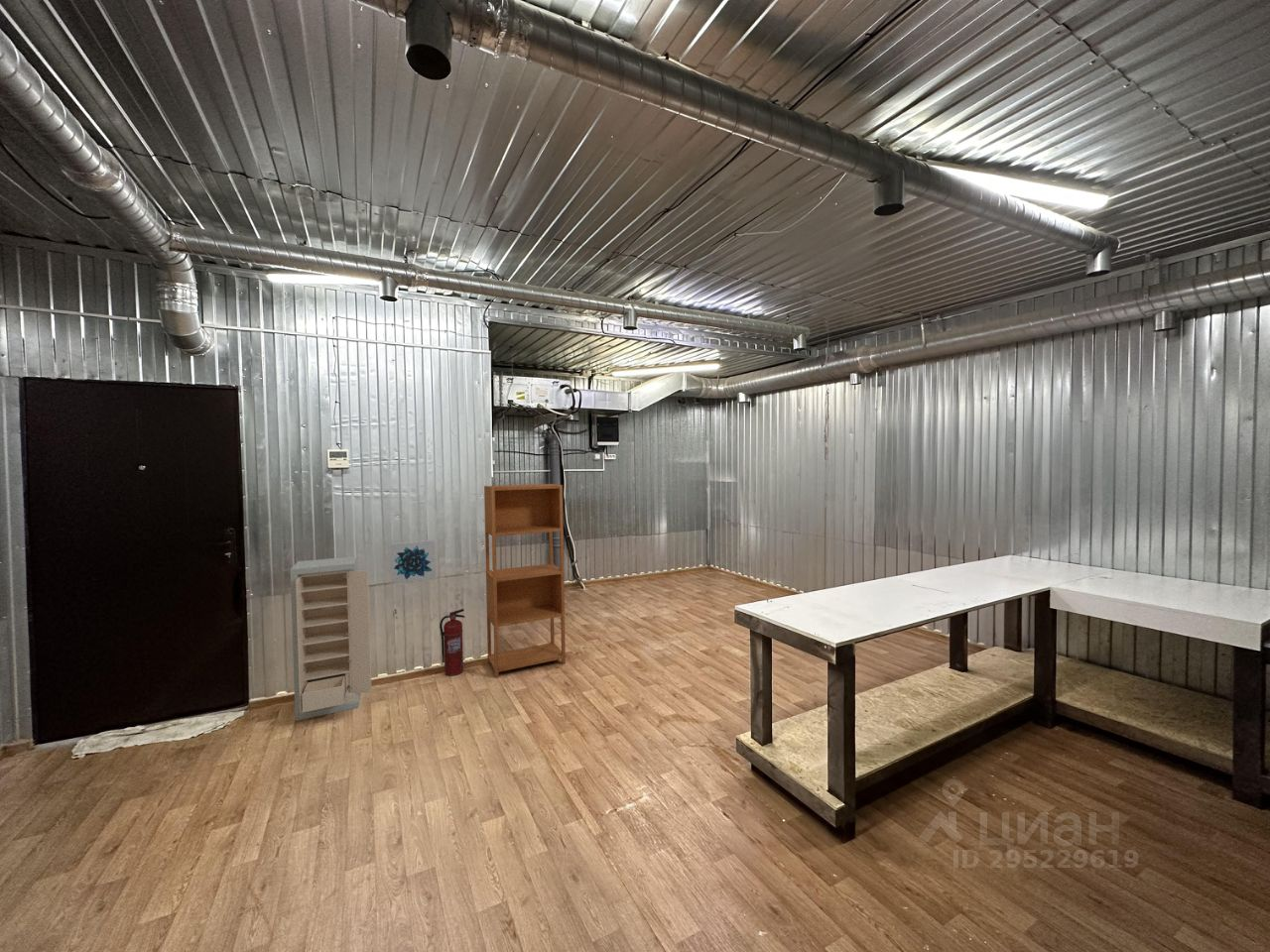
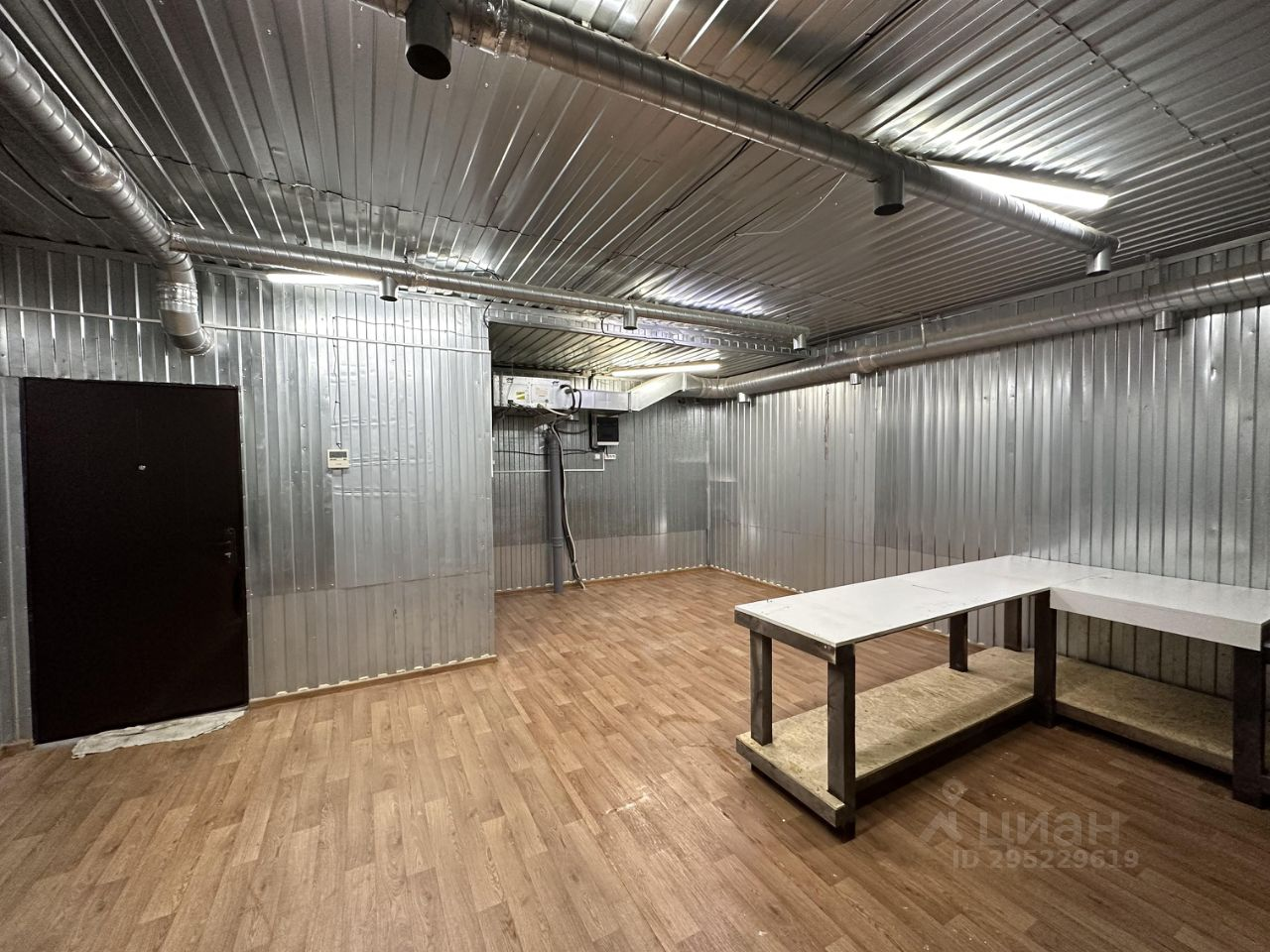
- bookcase [483,483,567,679]
- fire extinguisher [439,608,466,676]
- wall art [390,539,437,585]
- storage cabinet [290,555,372,722]
